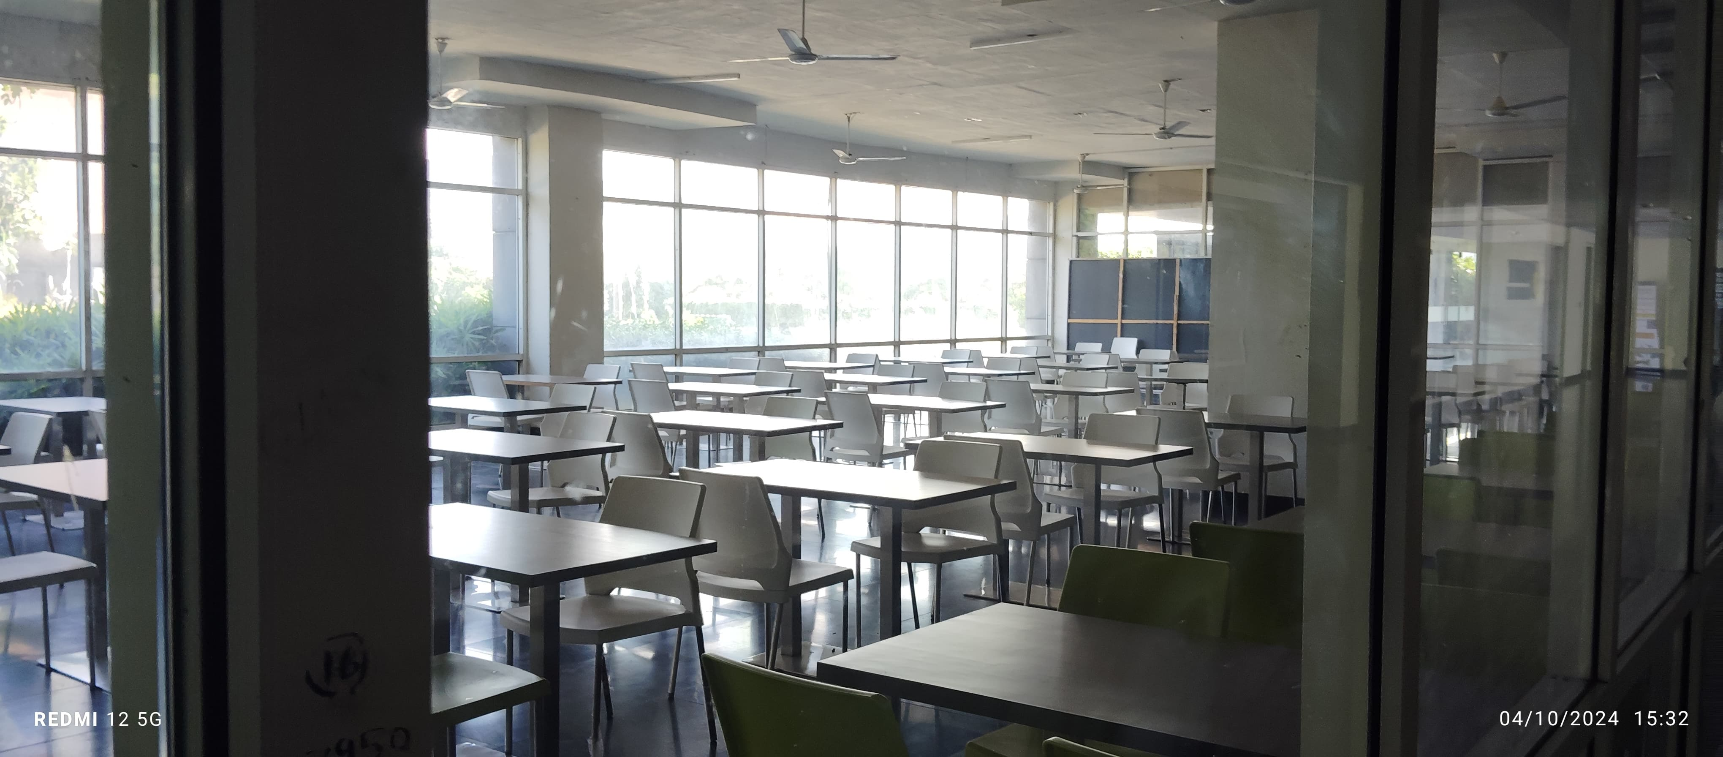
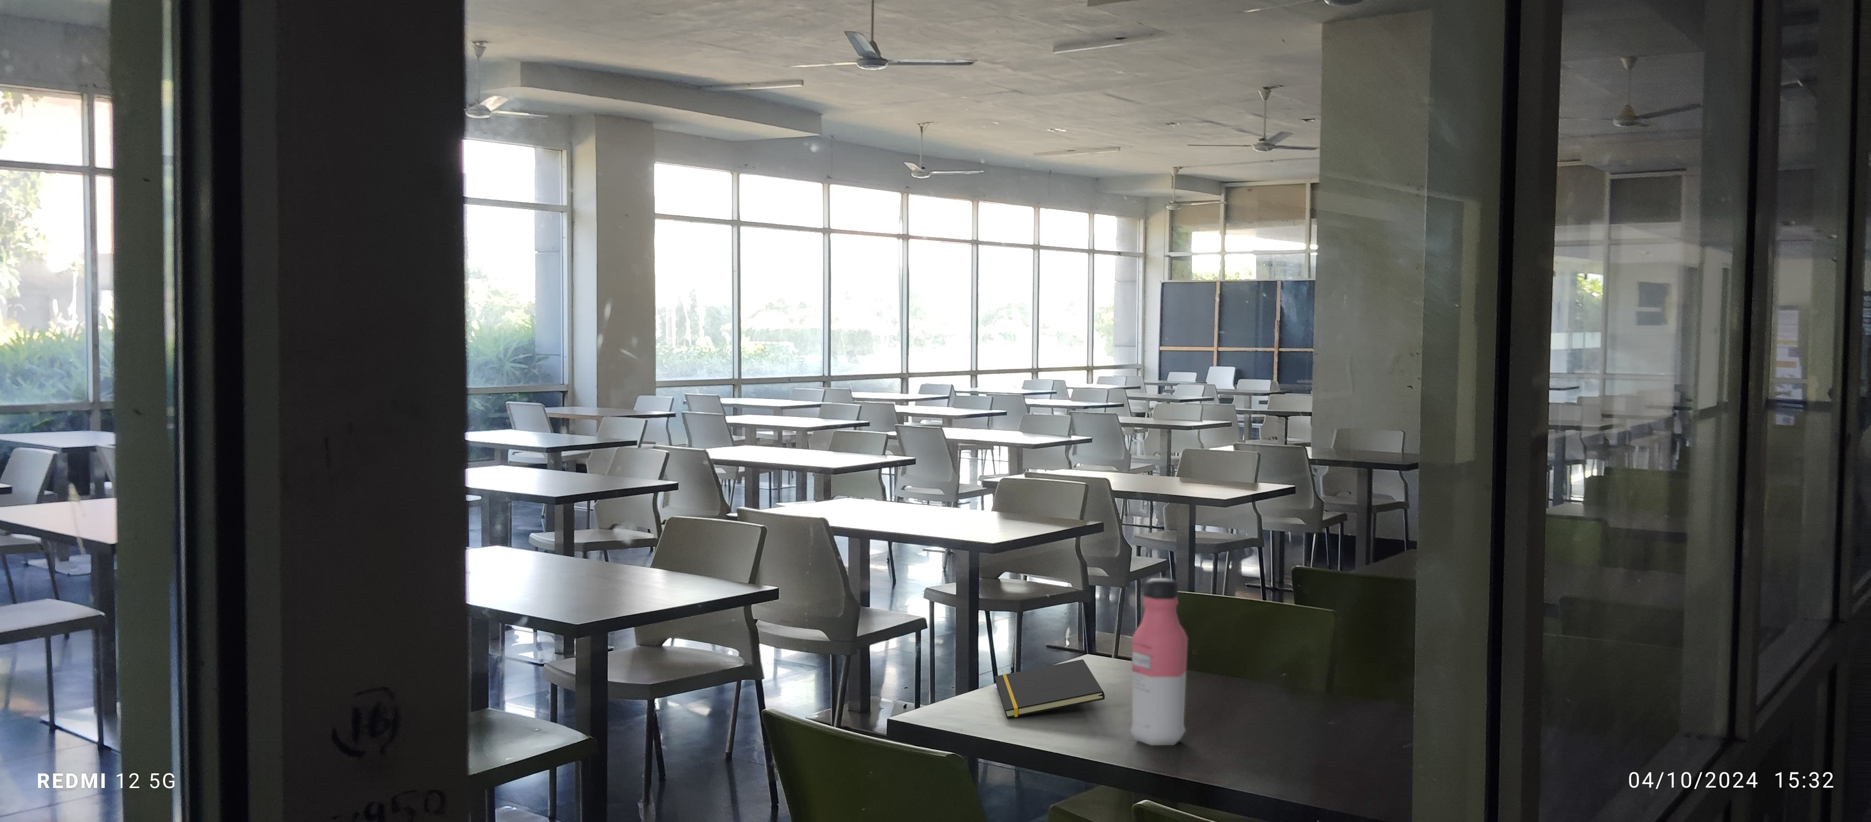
+ water bottle [1130,577,1188,746]
+ notepad [994,660,1105,718]
